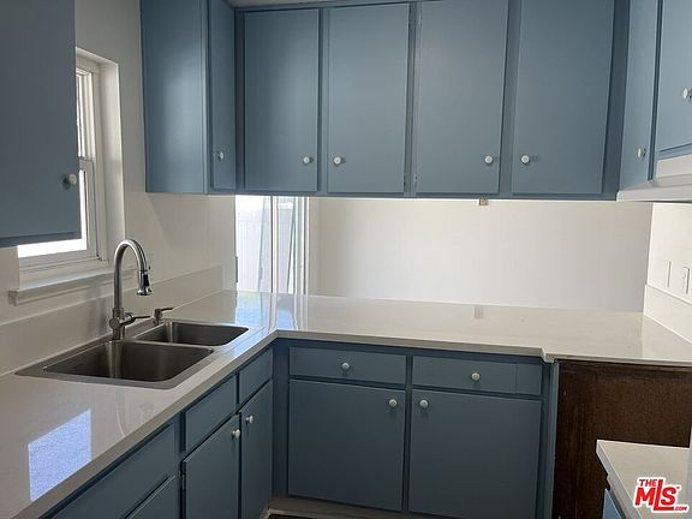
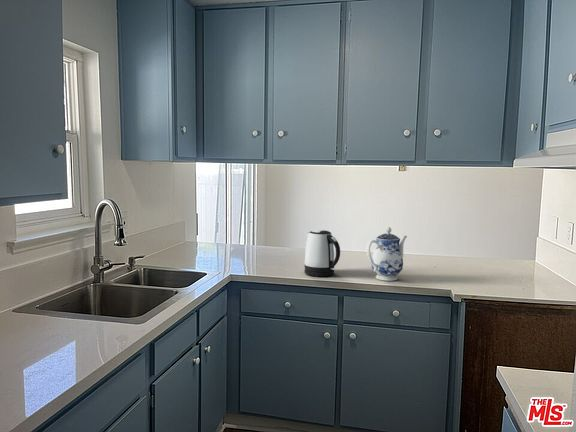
+ kettle [303,229,341,277]
+ teapot [366,226,408,282]
